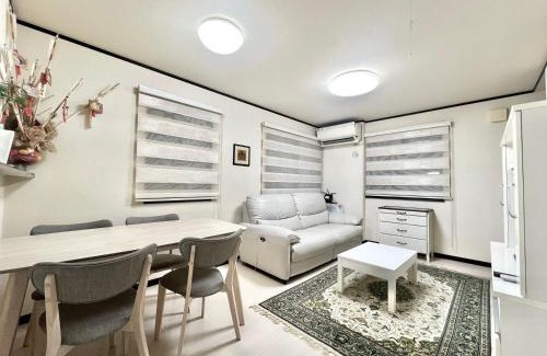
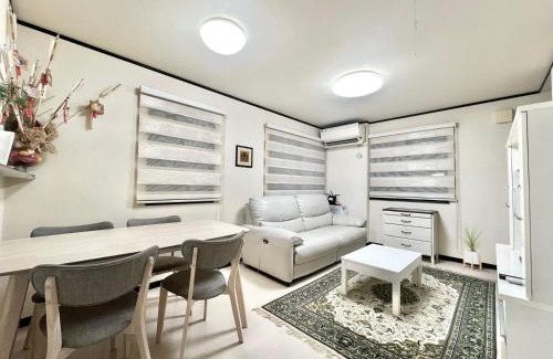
+ house plant [460,221,490,271]
